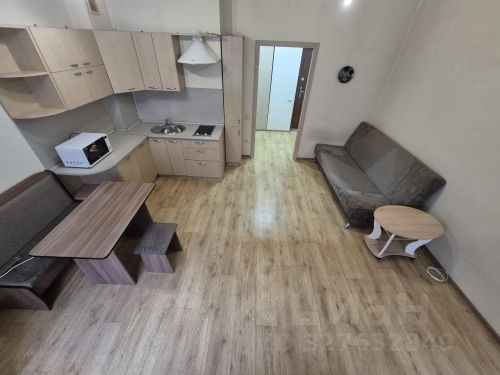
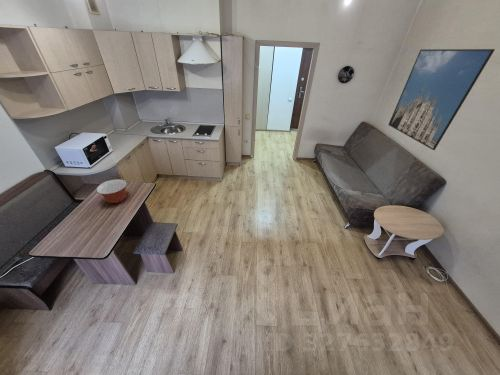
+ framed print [388,48,496,151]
+ mixing bowl [96,178,128,204]
